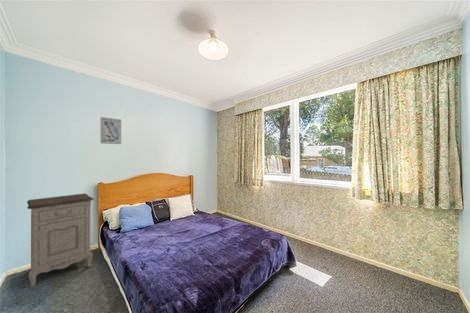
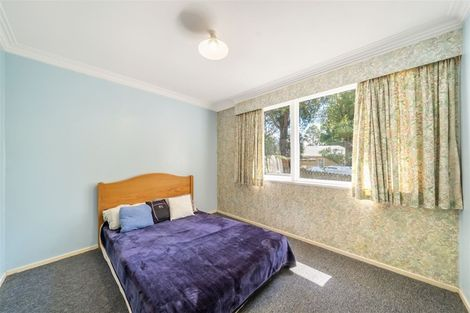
- wall art [100,116,122,145]
- nightstand [26,192,94,288]
